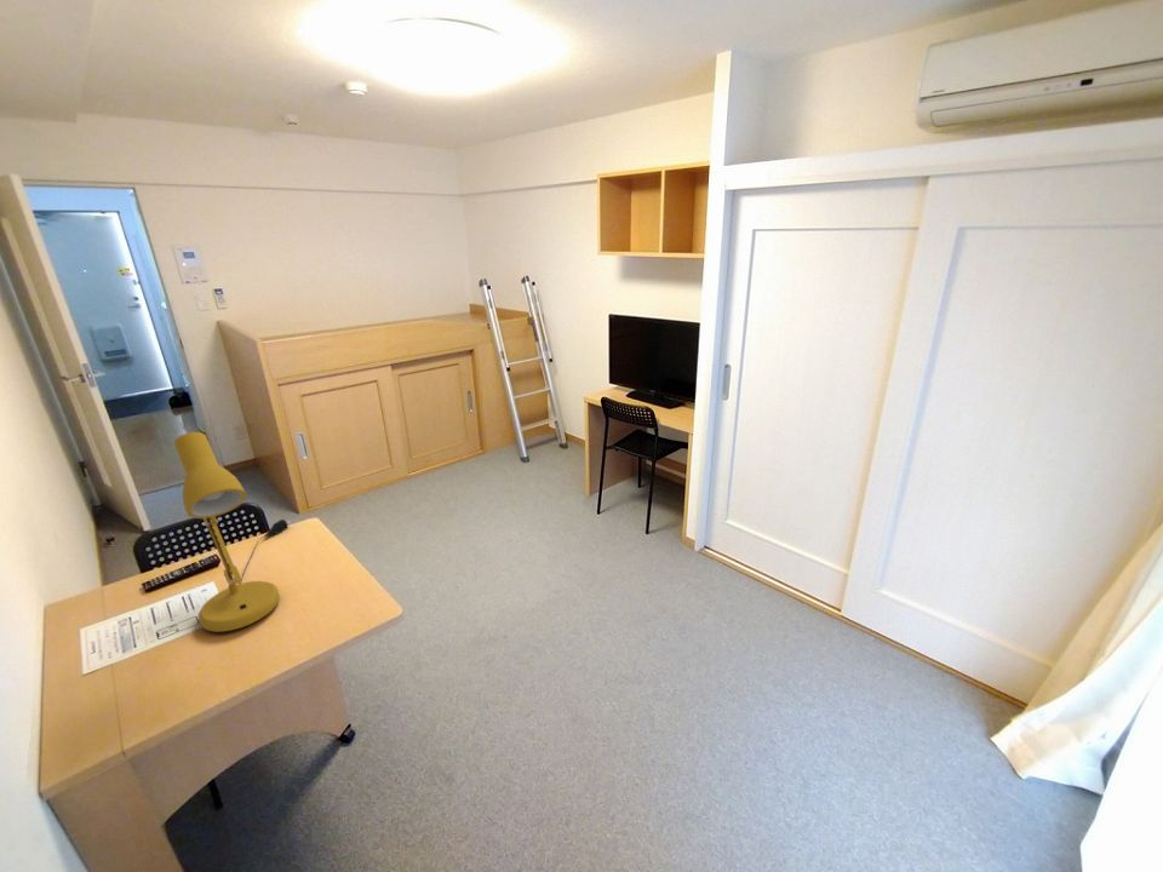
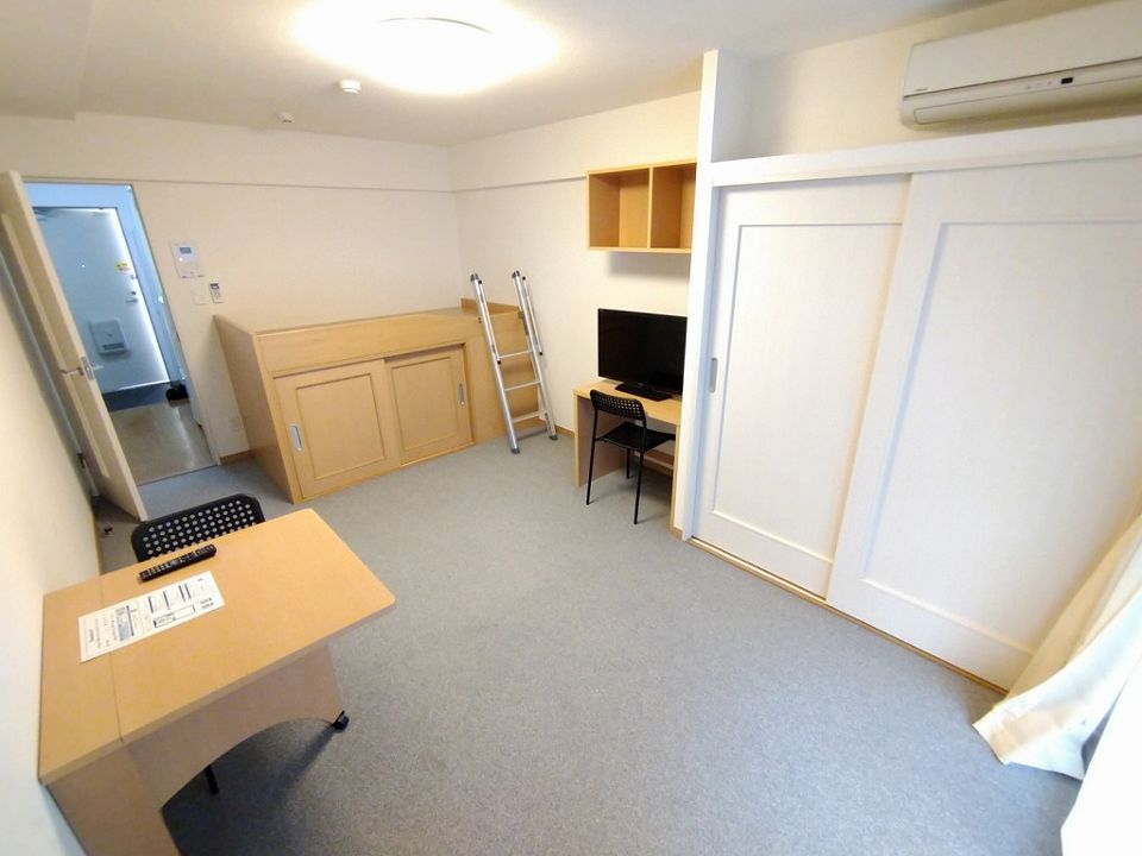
- desk lamp [173,431,292,633]
